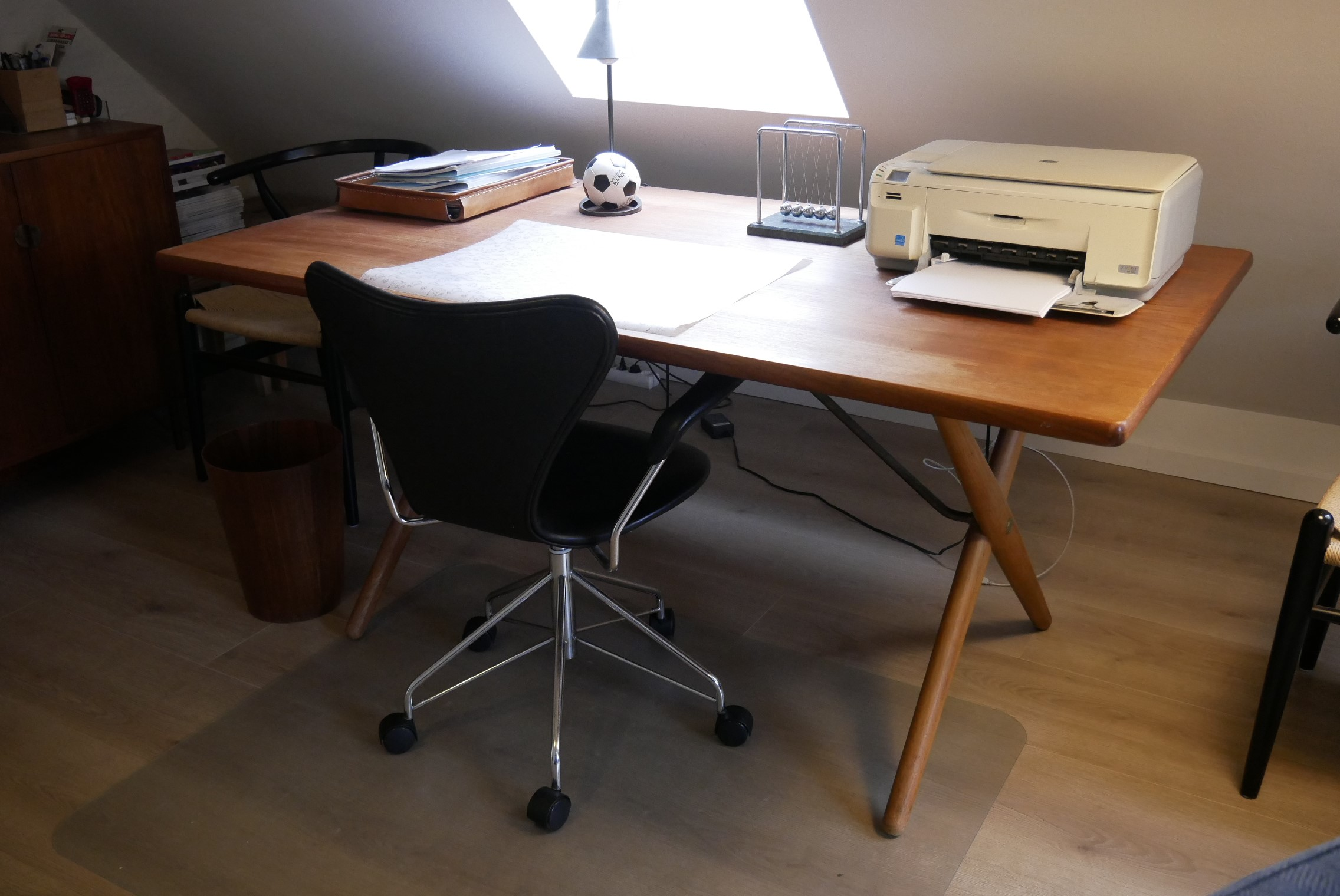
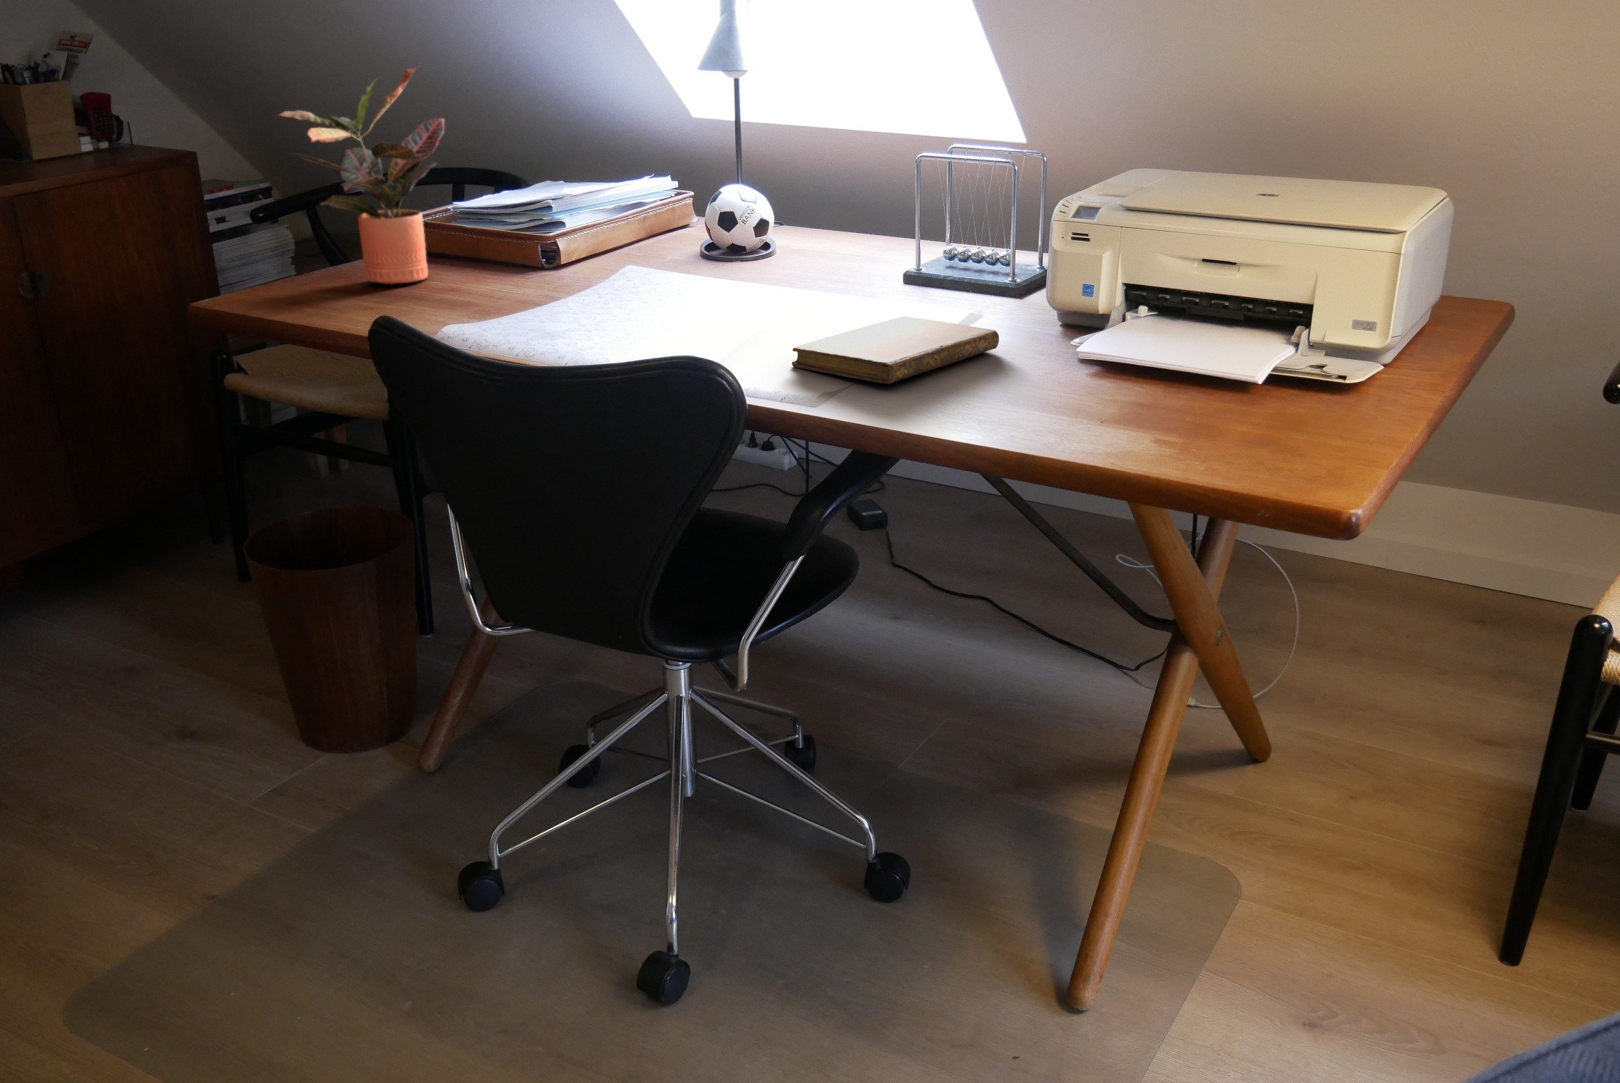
+ notebook [792,315,1000,384]
+ potted plant [274,65,445,285]
